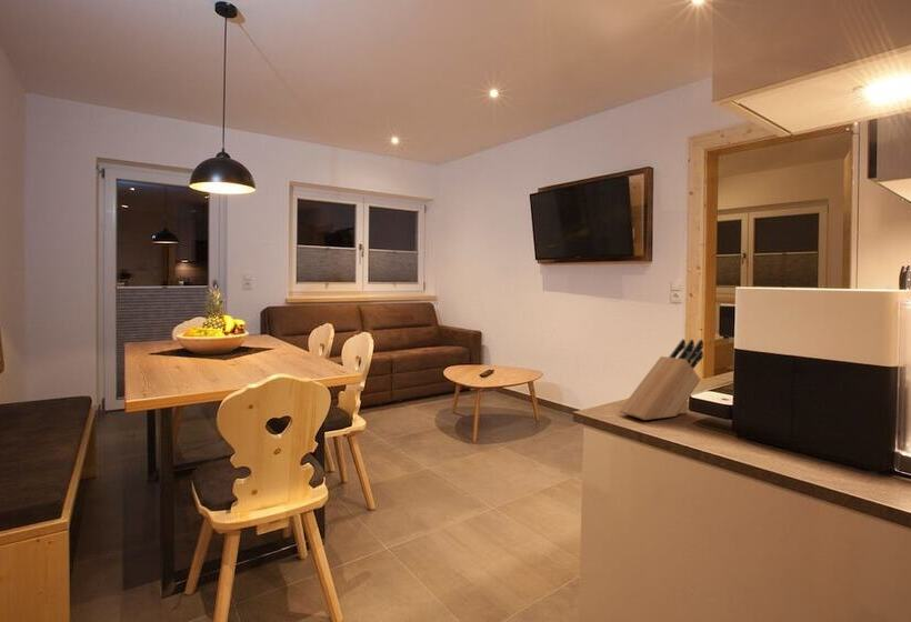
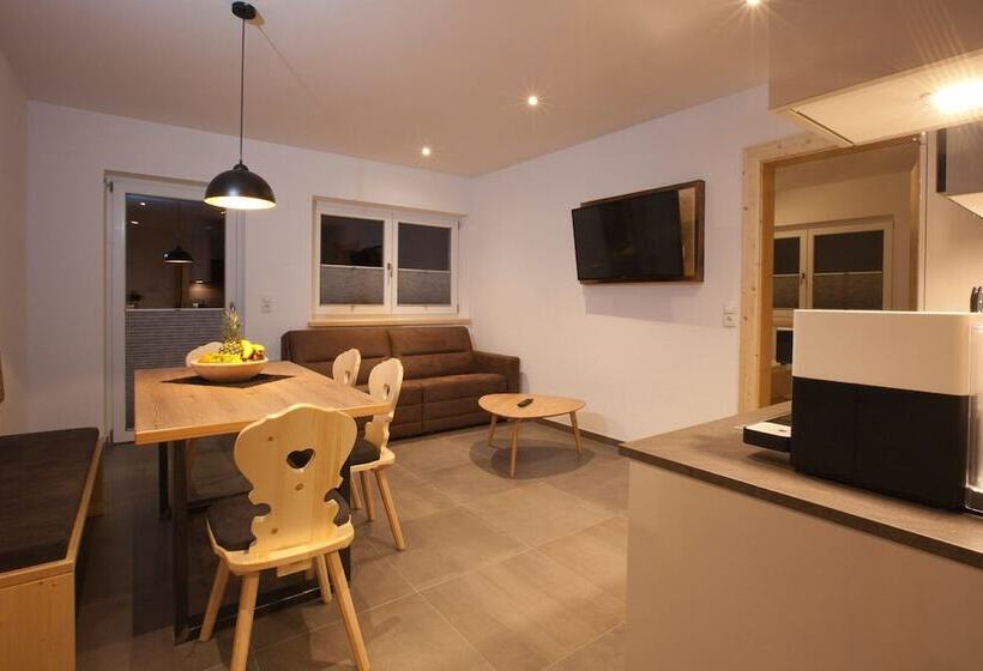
- knife block [619,339,704,421]
